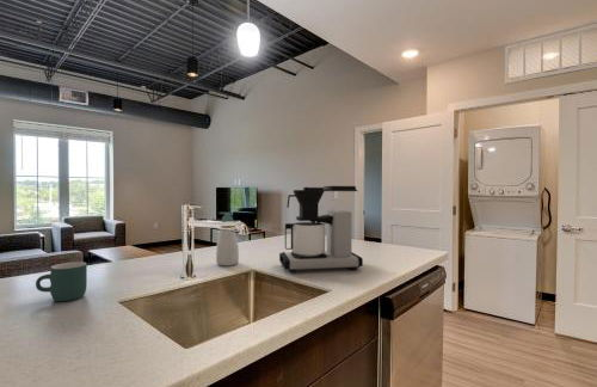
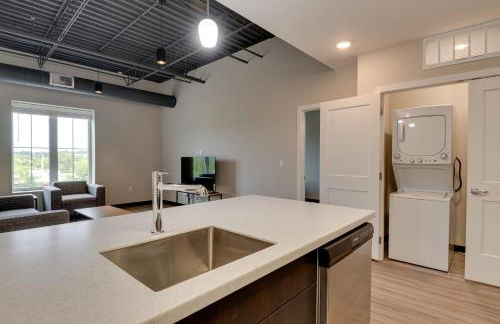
- soap bottle [215,211,240,268]
- coffee maker [278,185,364,274]
- mug [35,260,88,302]
